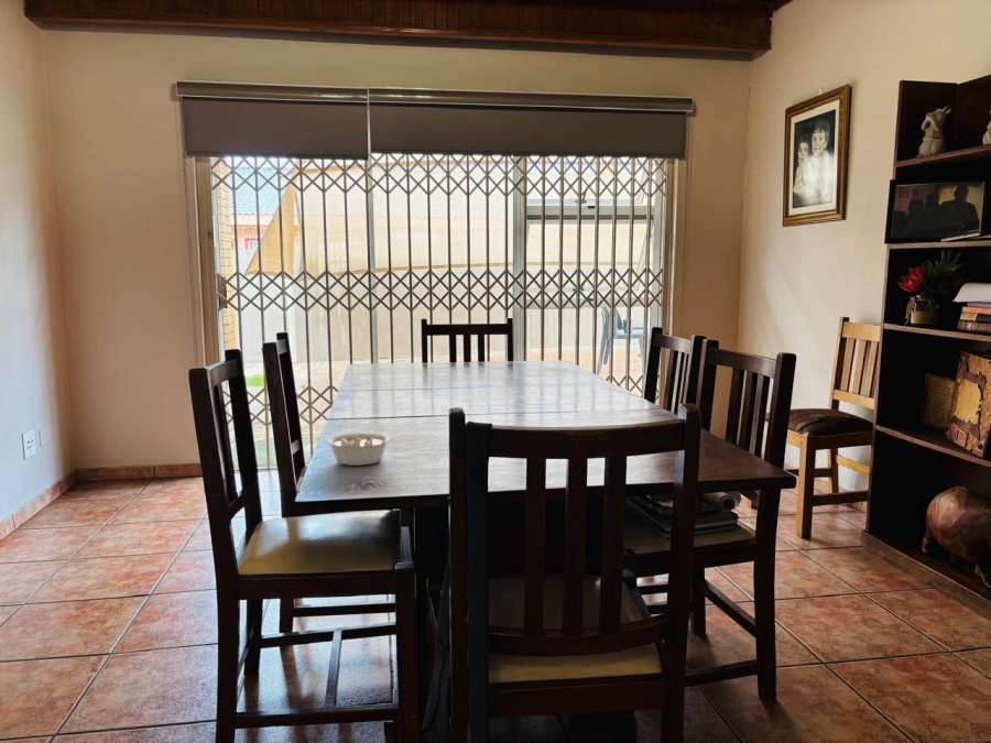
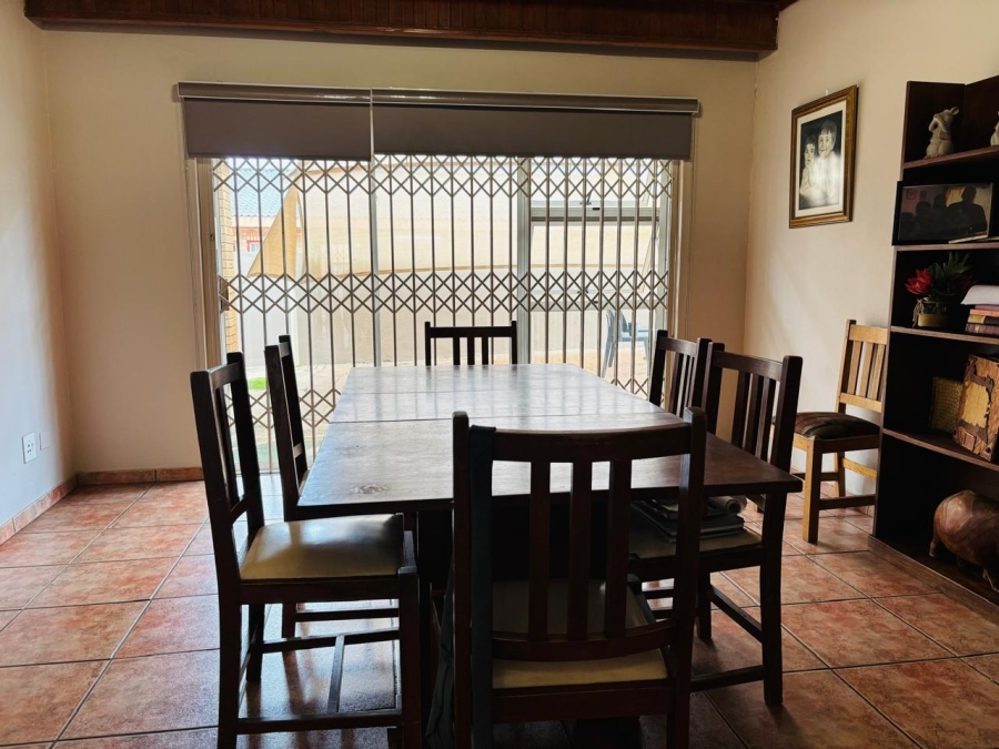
- legume [325,431,395,467]
